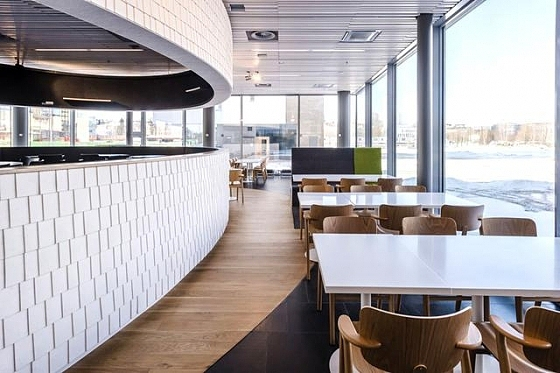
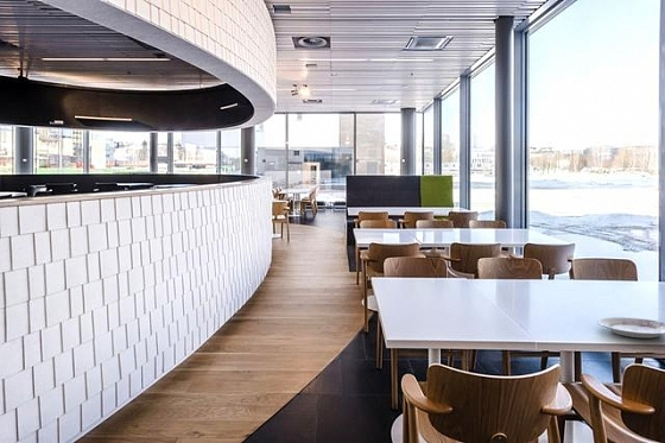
+ plate [596,316,665,338]
